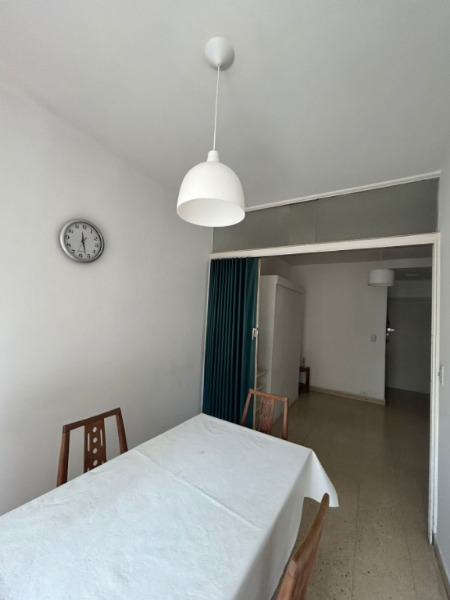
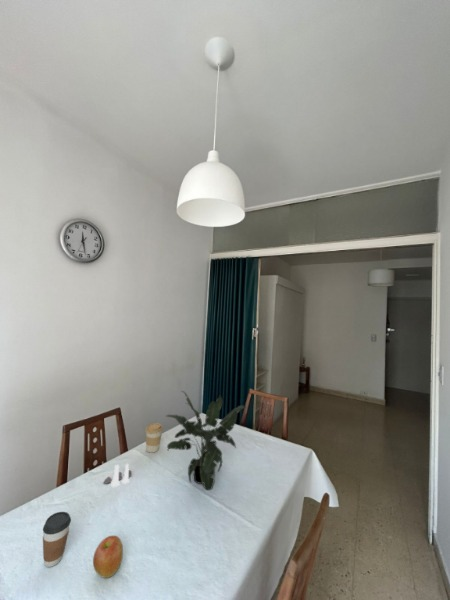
+ coffee cup [145,422,164,453]
+ potted plant [166,390,246,491]
+ apple [92,535,124,579]
+ coffee cup [42,511,72,568]
+ salt and pepper shaker set [103,463,132,488]
